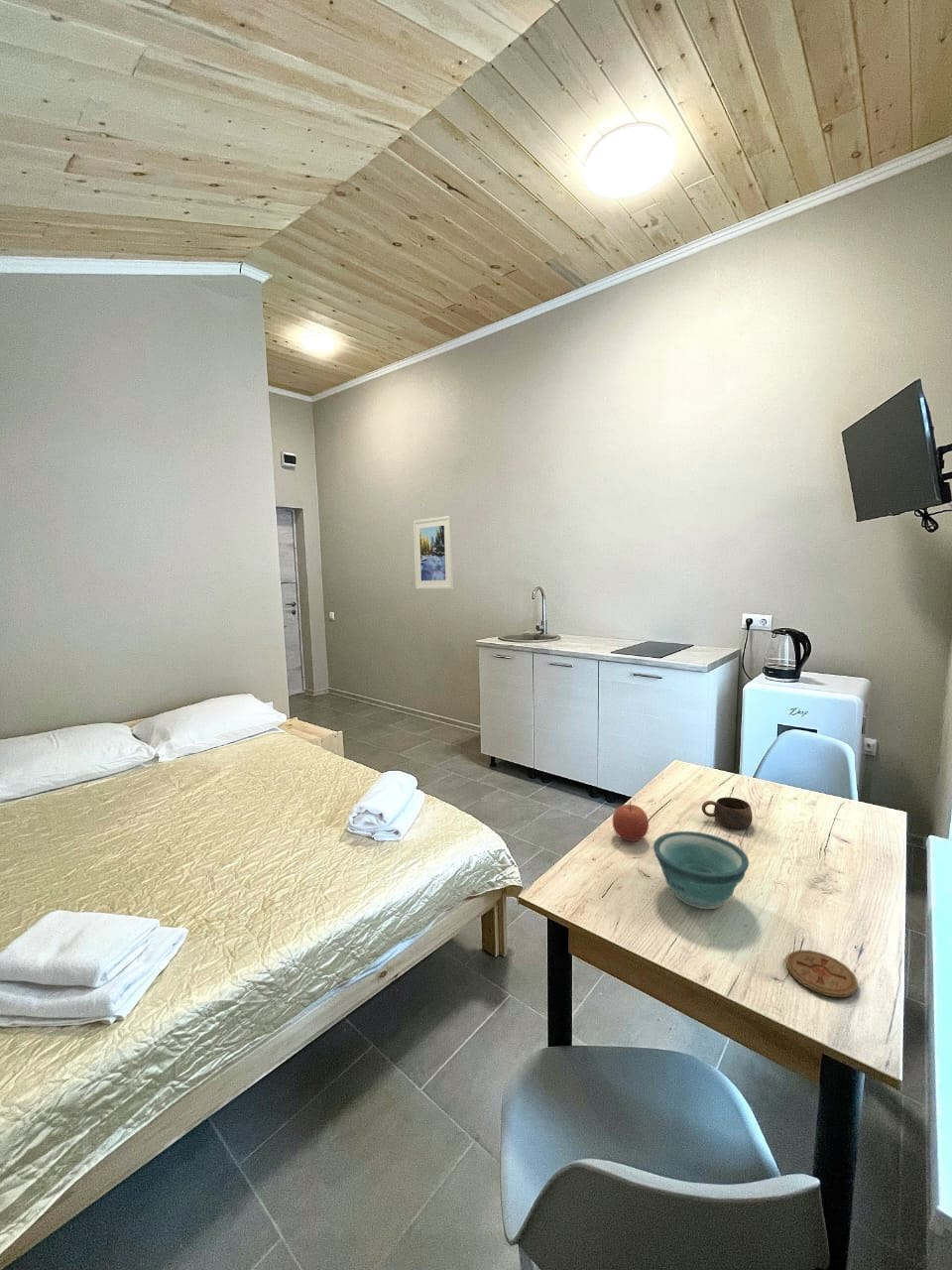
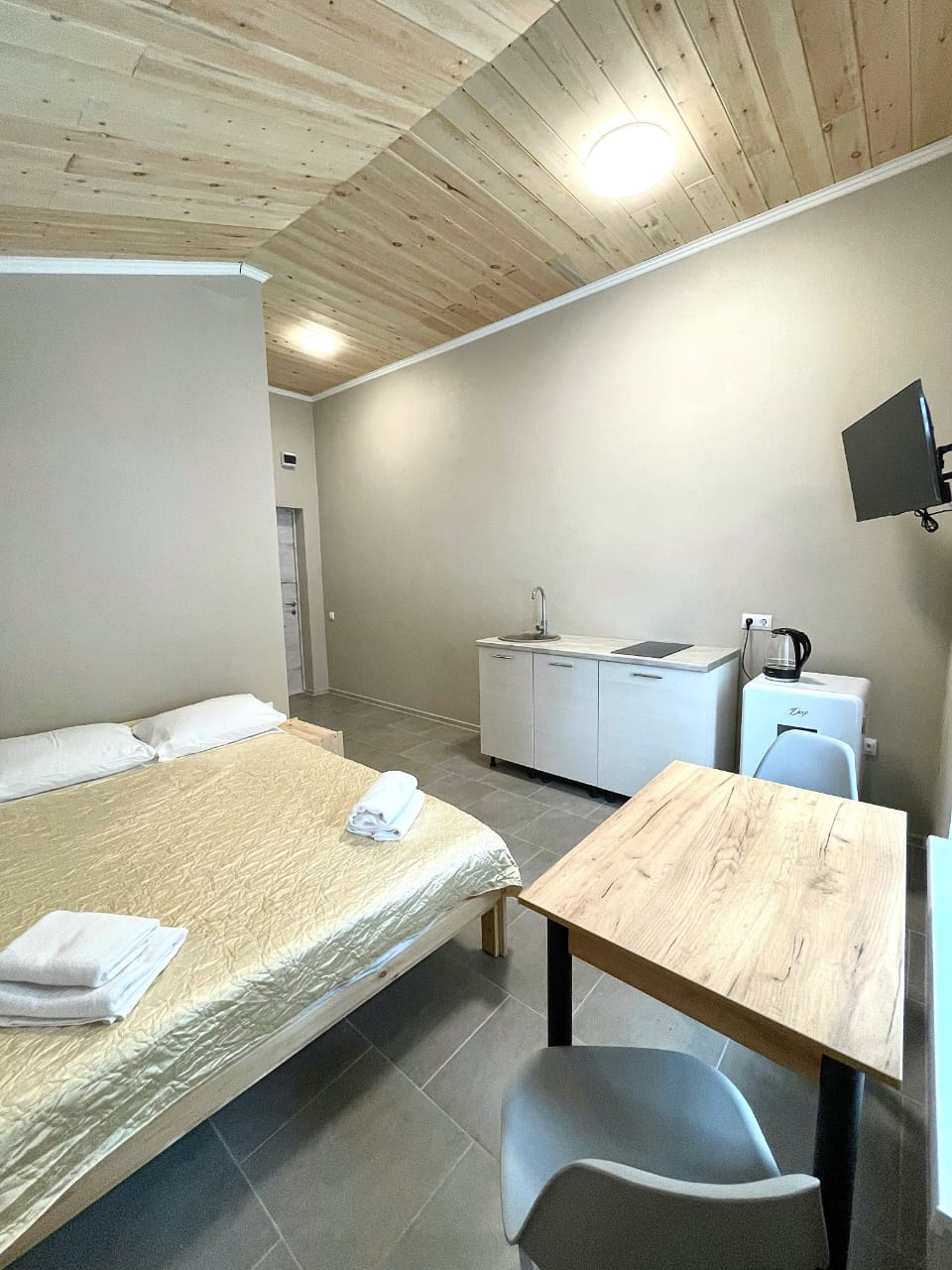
- apple [612,801,650,842]
- coaster [785,950,859,998]
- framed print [413,515,454,590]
- cup [701,797,754,829]
- bowl [653,830,750,910]
